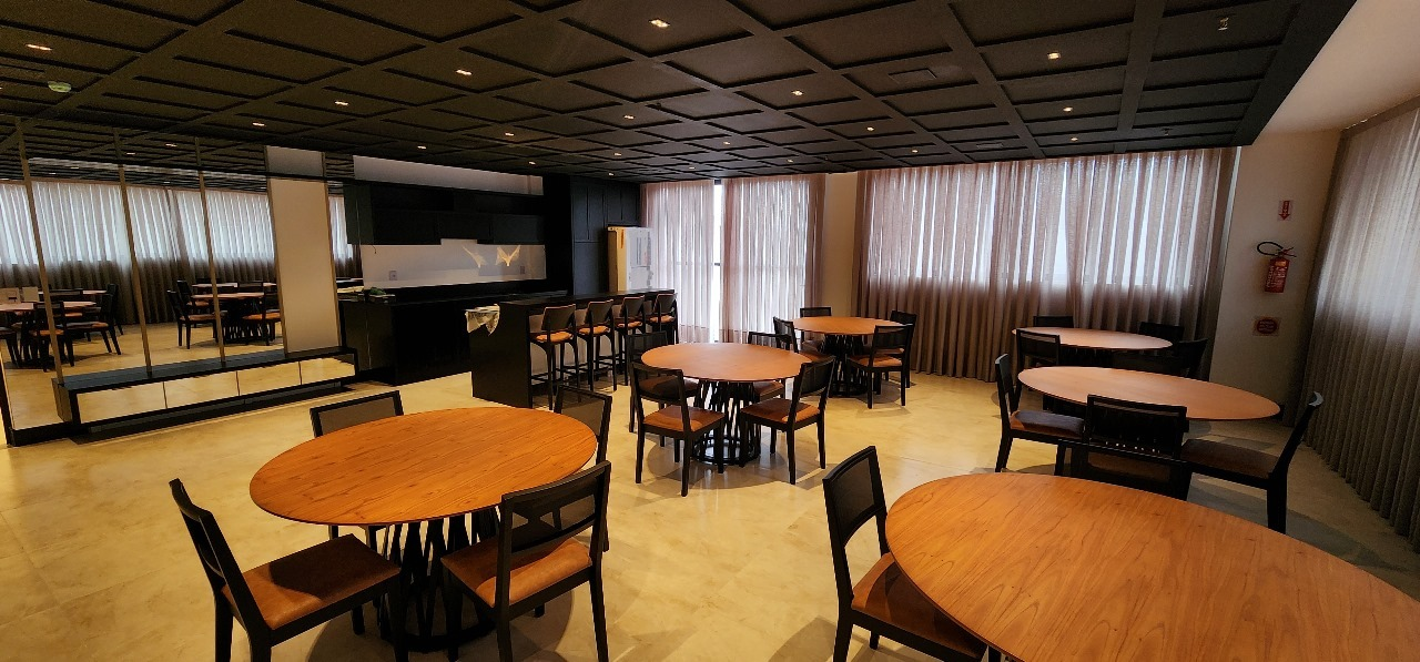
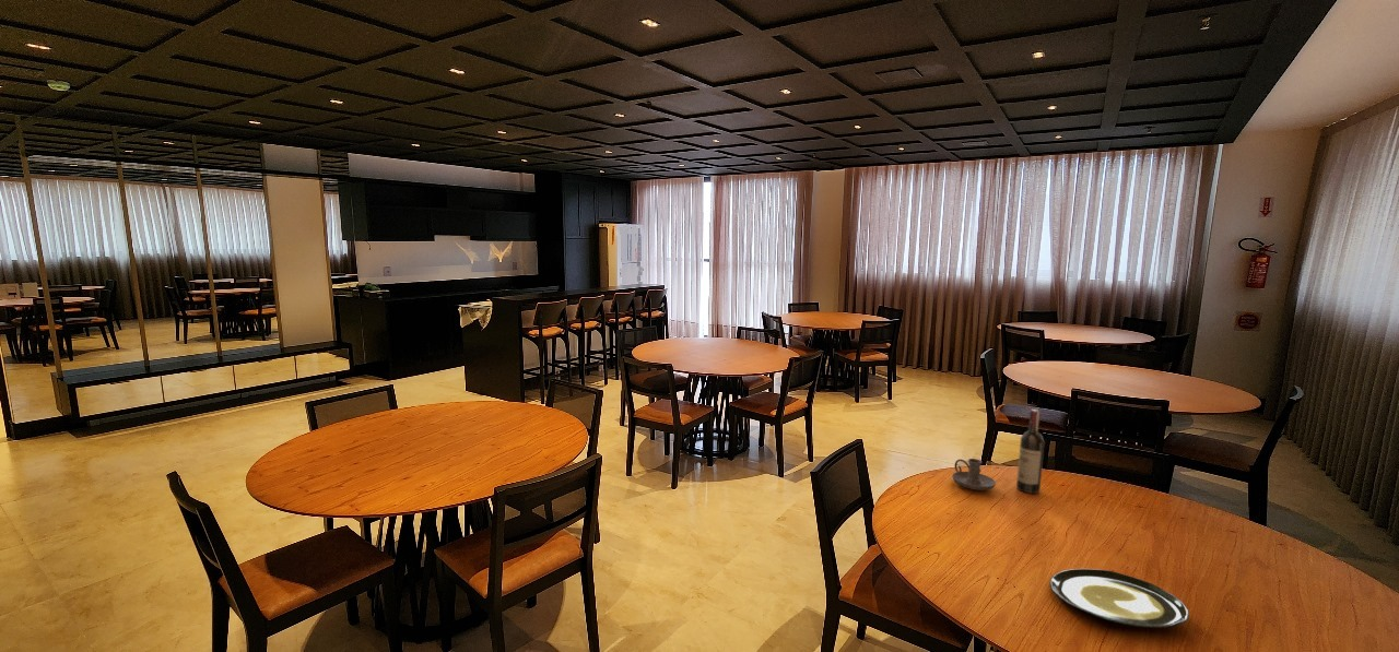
+ candle holder [951,458,997,491]
+ wine bottle [1015,408,1046,495]
+ plate [1049,568,1190,629]
